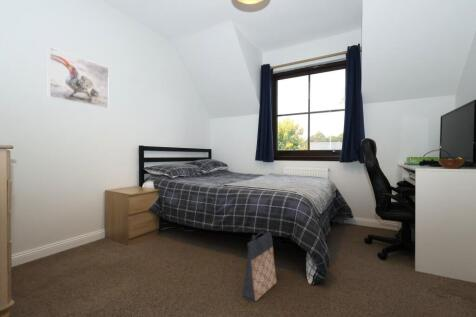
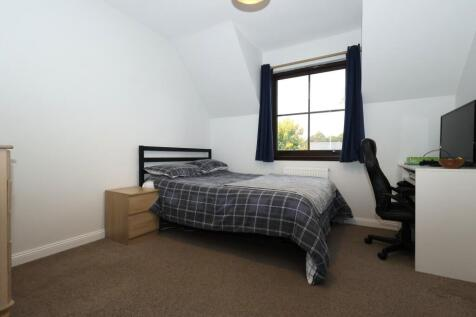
- bag [241,230,278,303]
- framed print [47,46,110,109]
